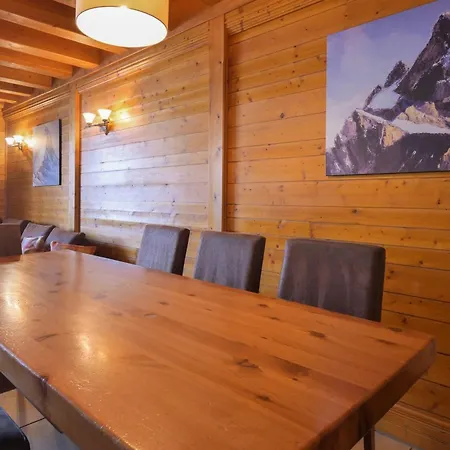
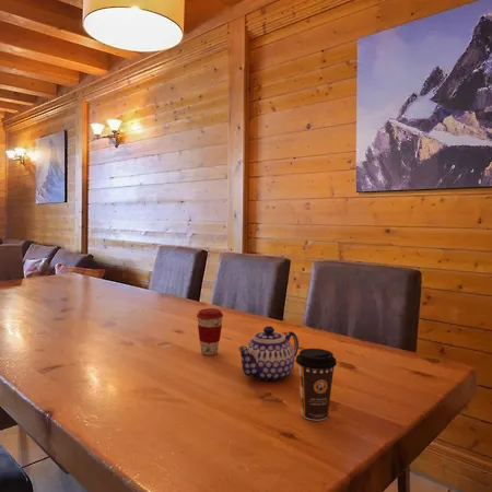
+ teapot [237,325,300,382]
+ coffee cup [196,307,224,356]
+ coffee cup [295,348,338,422]
